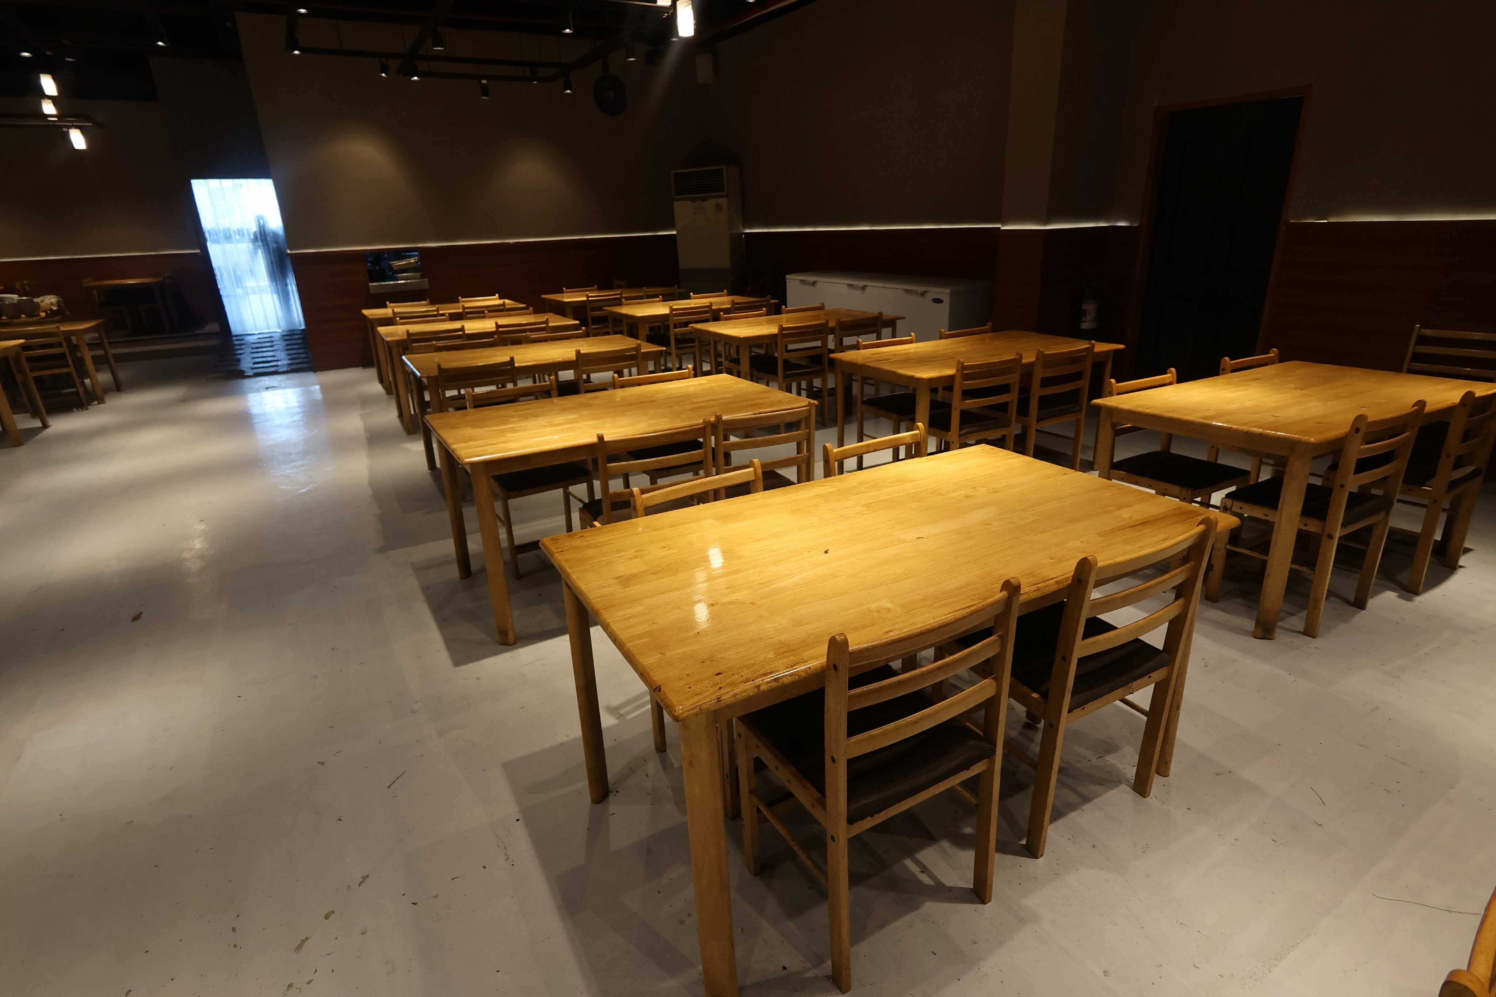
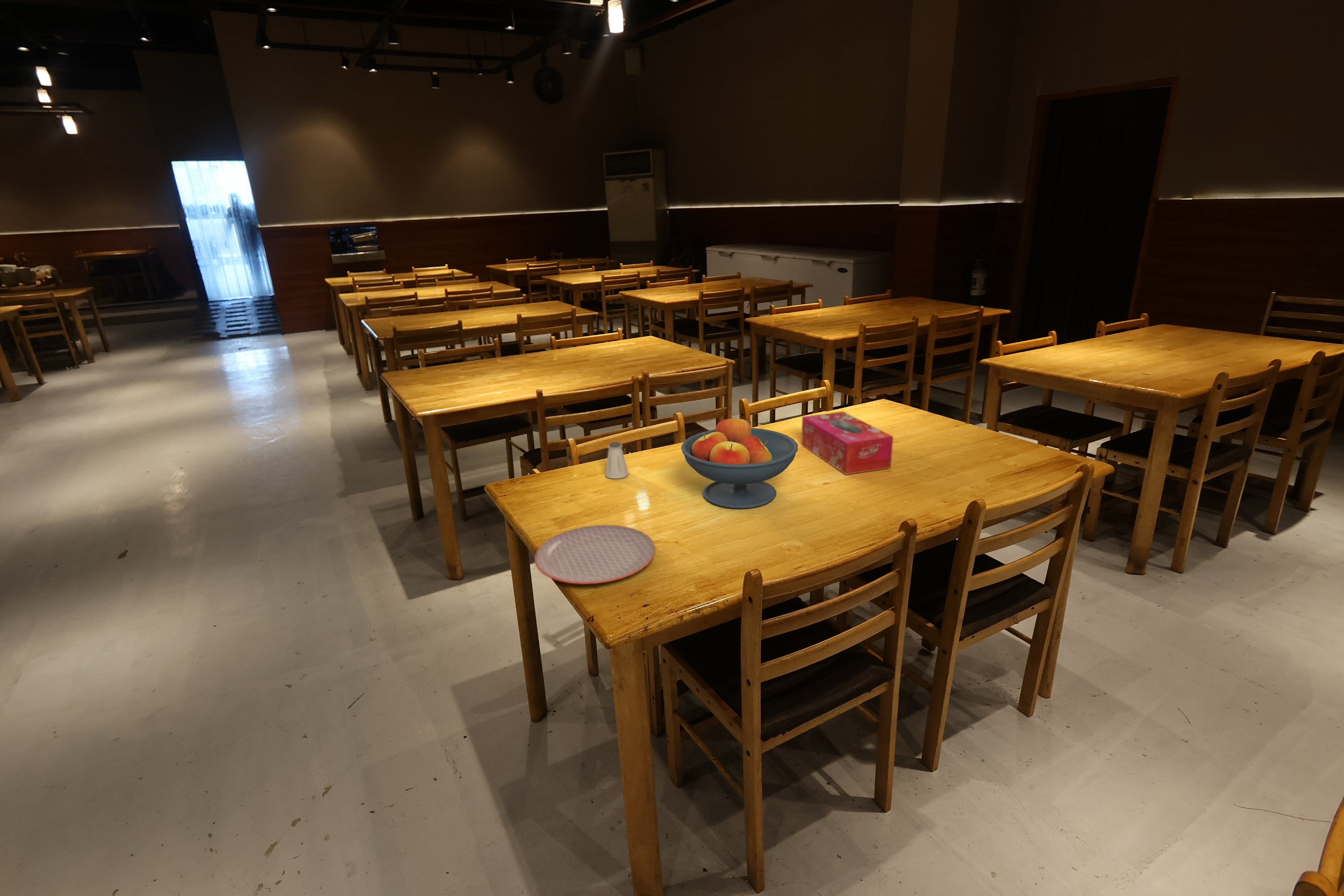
+ tissue box [801,411,893,475]
+ fruit bowl [681,415,798,509]
+ plate [535,525,656,584]
+ saltshaker [605,441,629,479]
